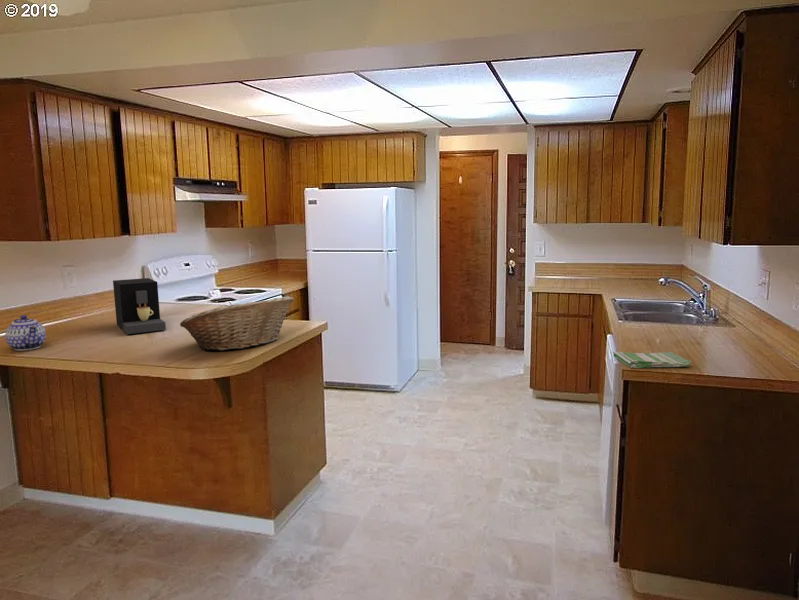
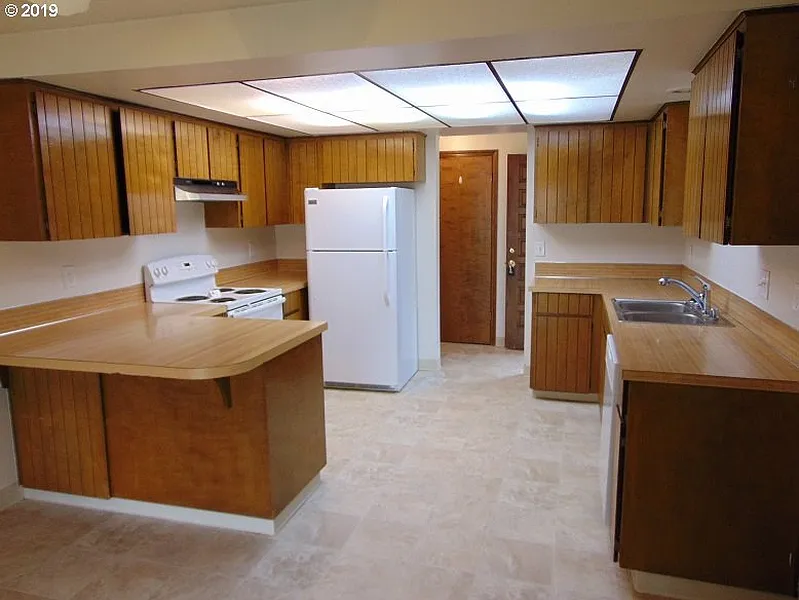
- fruit basket [179,295,295,351]
- coffee maker [112,277,167,335]
- dish towel [612,350,693,369]
- teapot [4,314,47,352]
